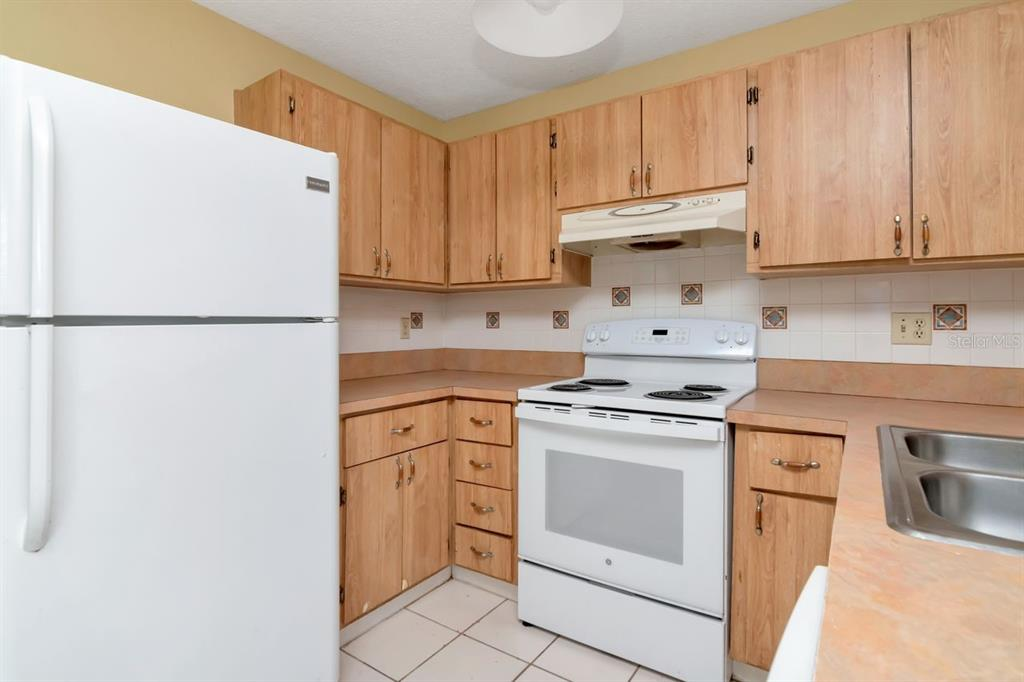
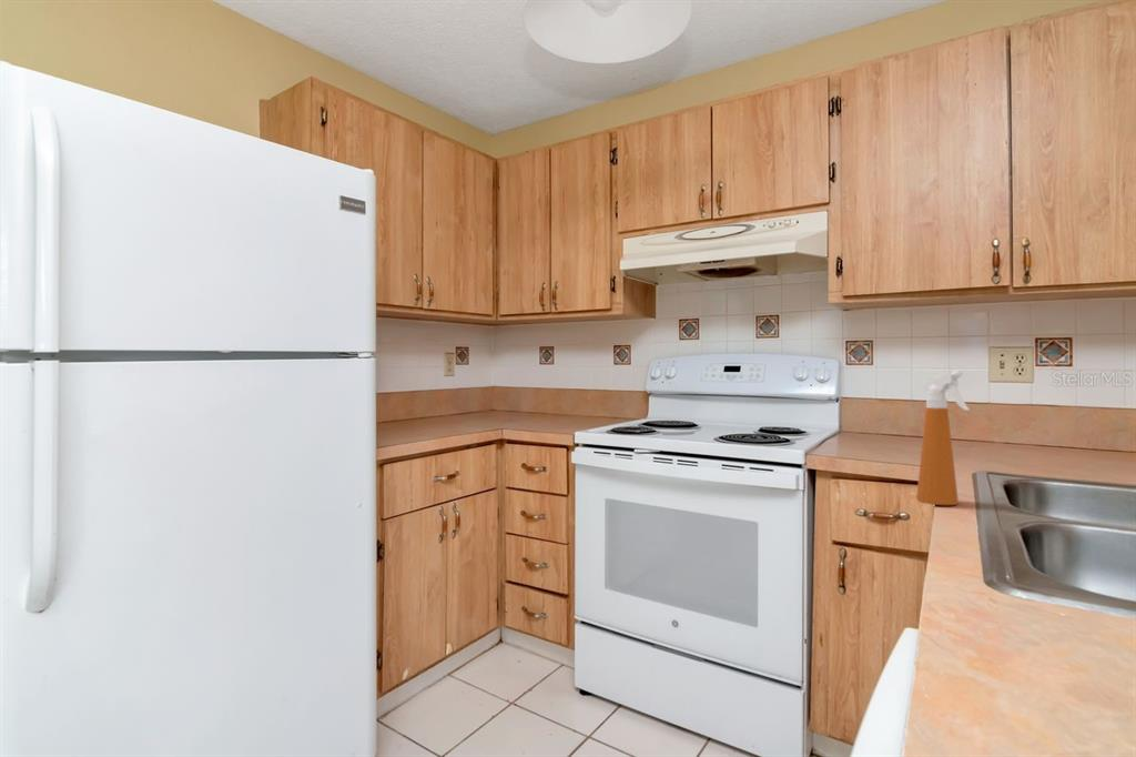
+ spray bottle [915,370,971,506]
